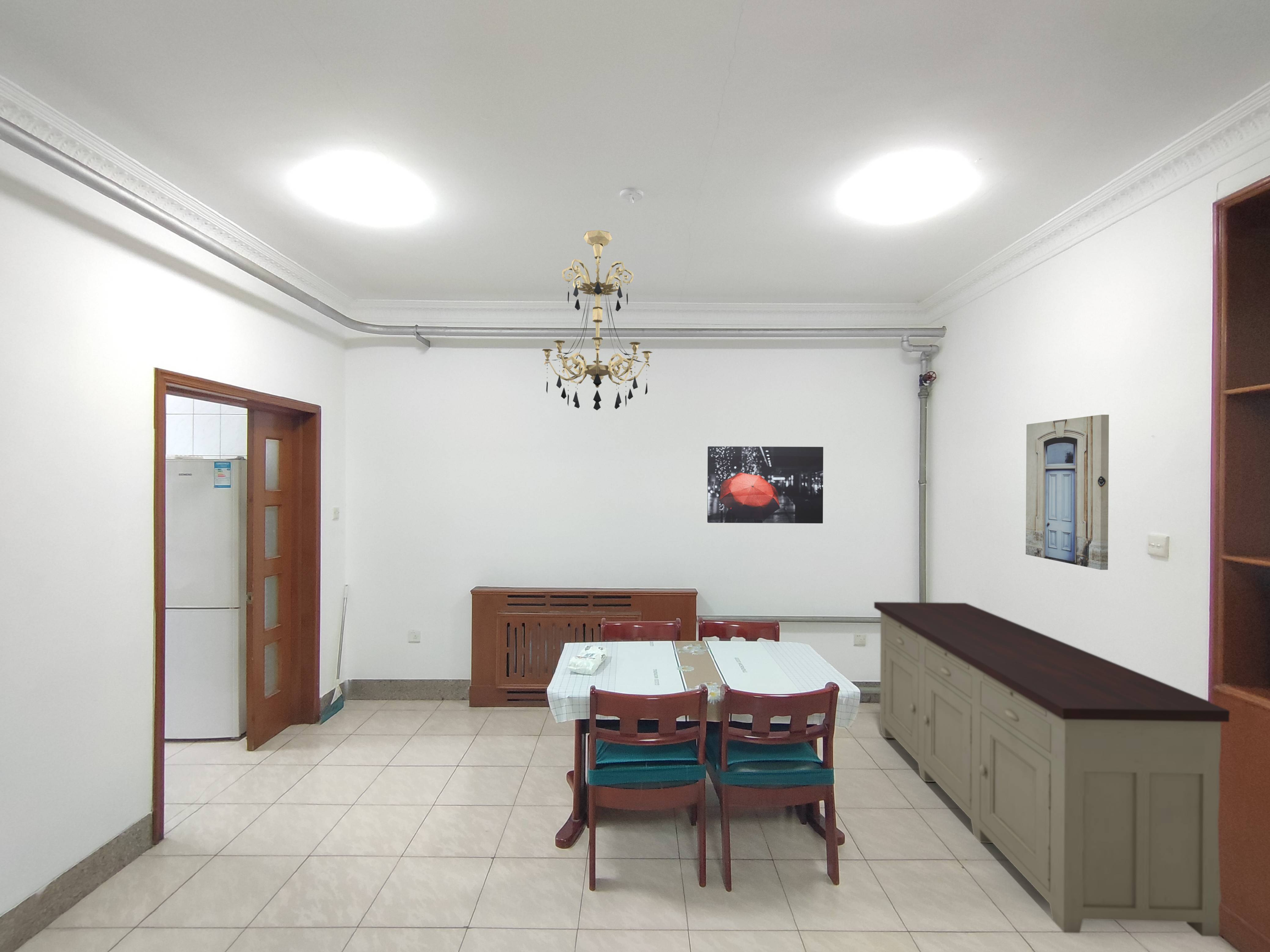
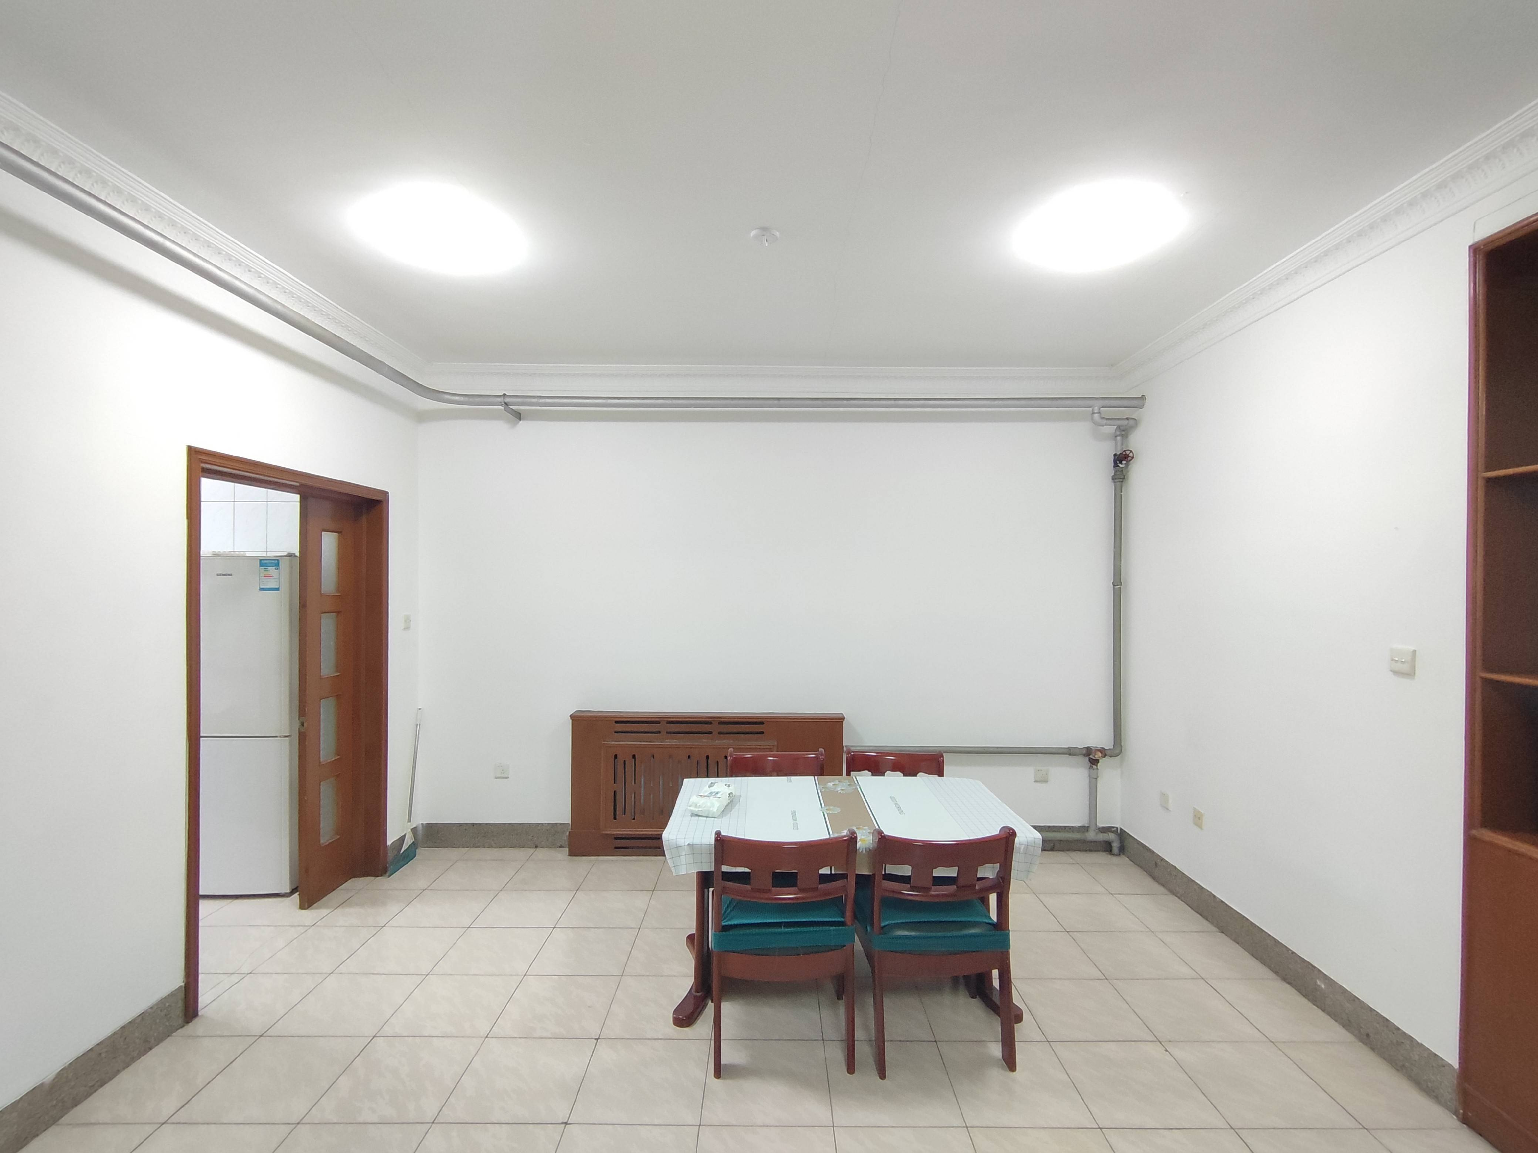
- wall art [1025,414,1109,570]
- chandelier [542,230,653,411]
- sideboard [874,602,1230,937]
- wall art [707,446,824,524]
